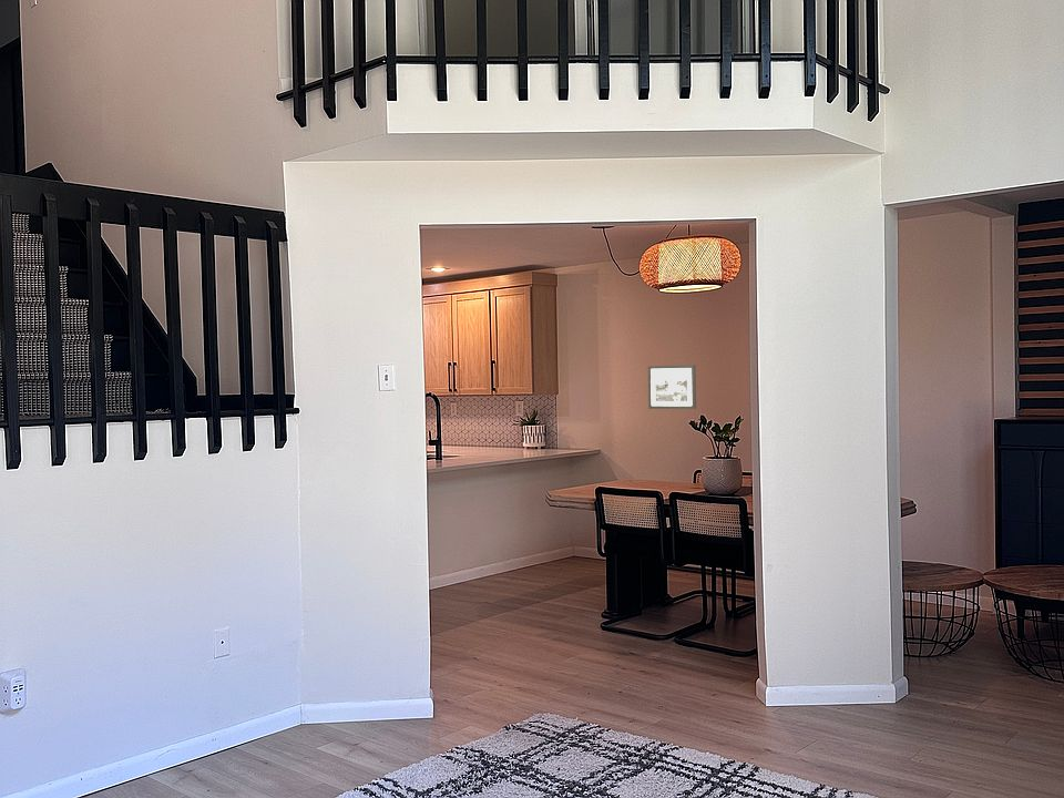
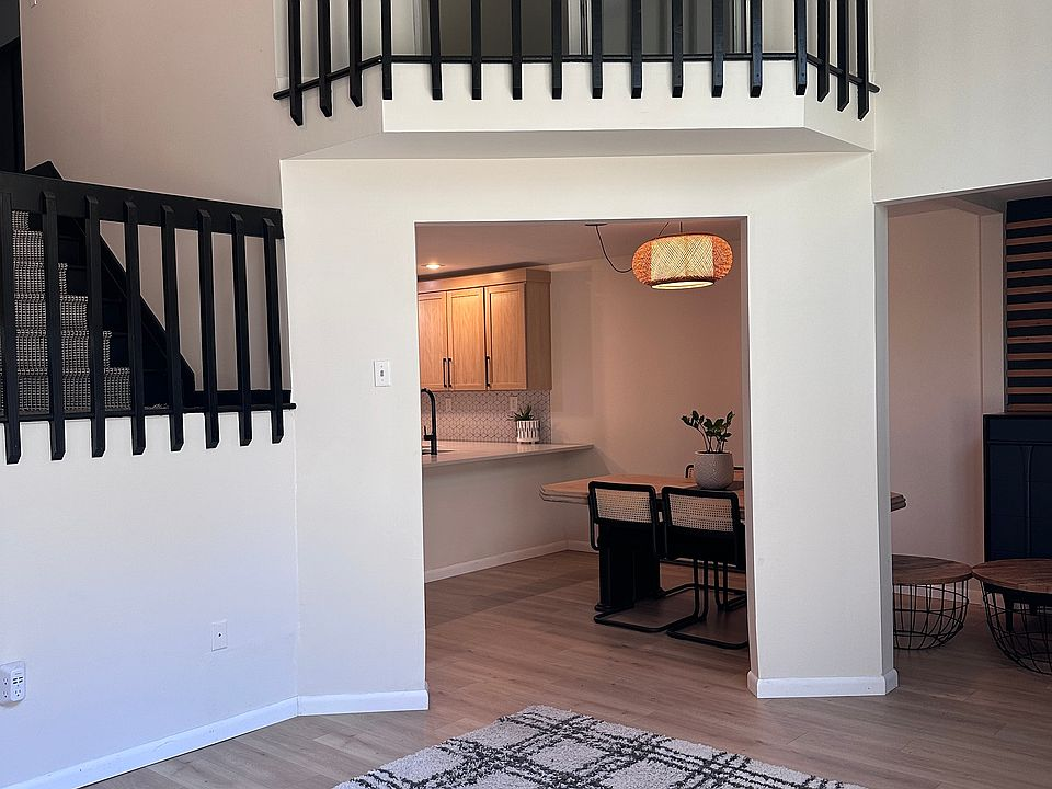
- picture frame [647,364,697,410]
